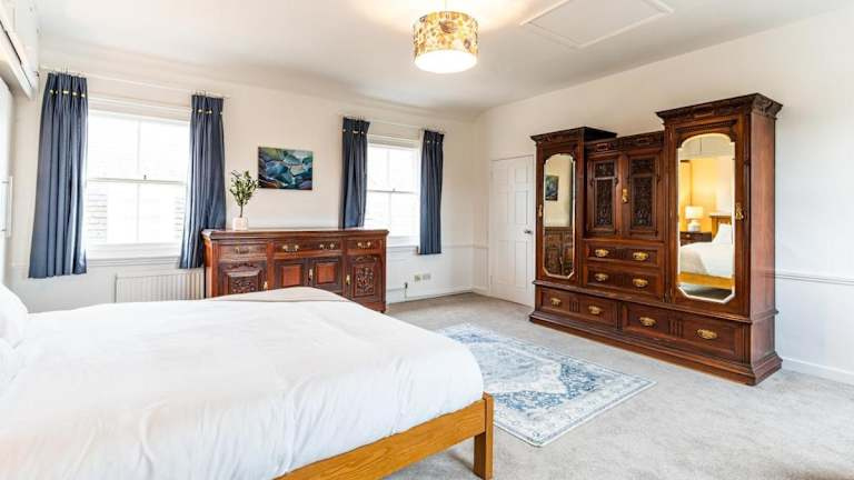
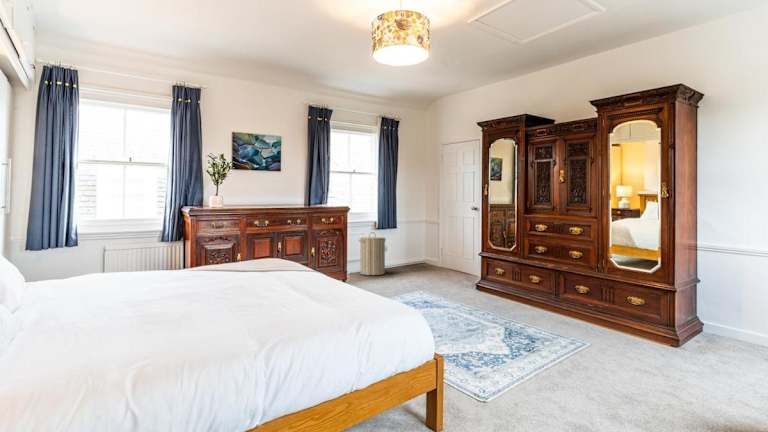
+ laundry hamper [358,231,387,276]
